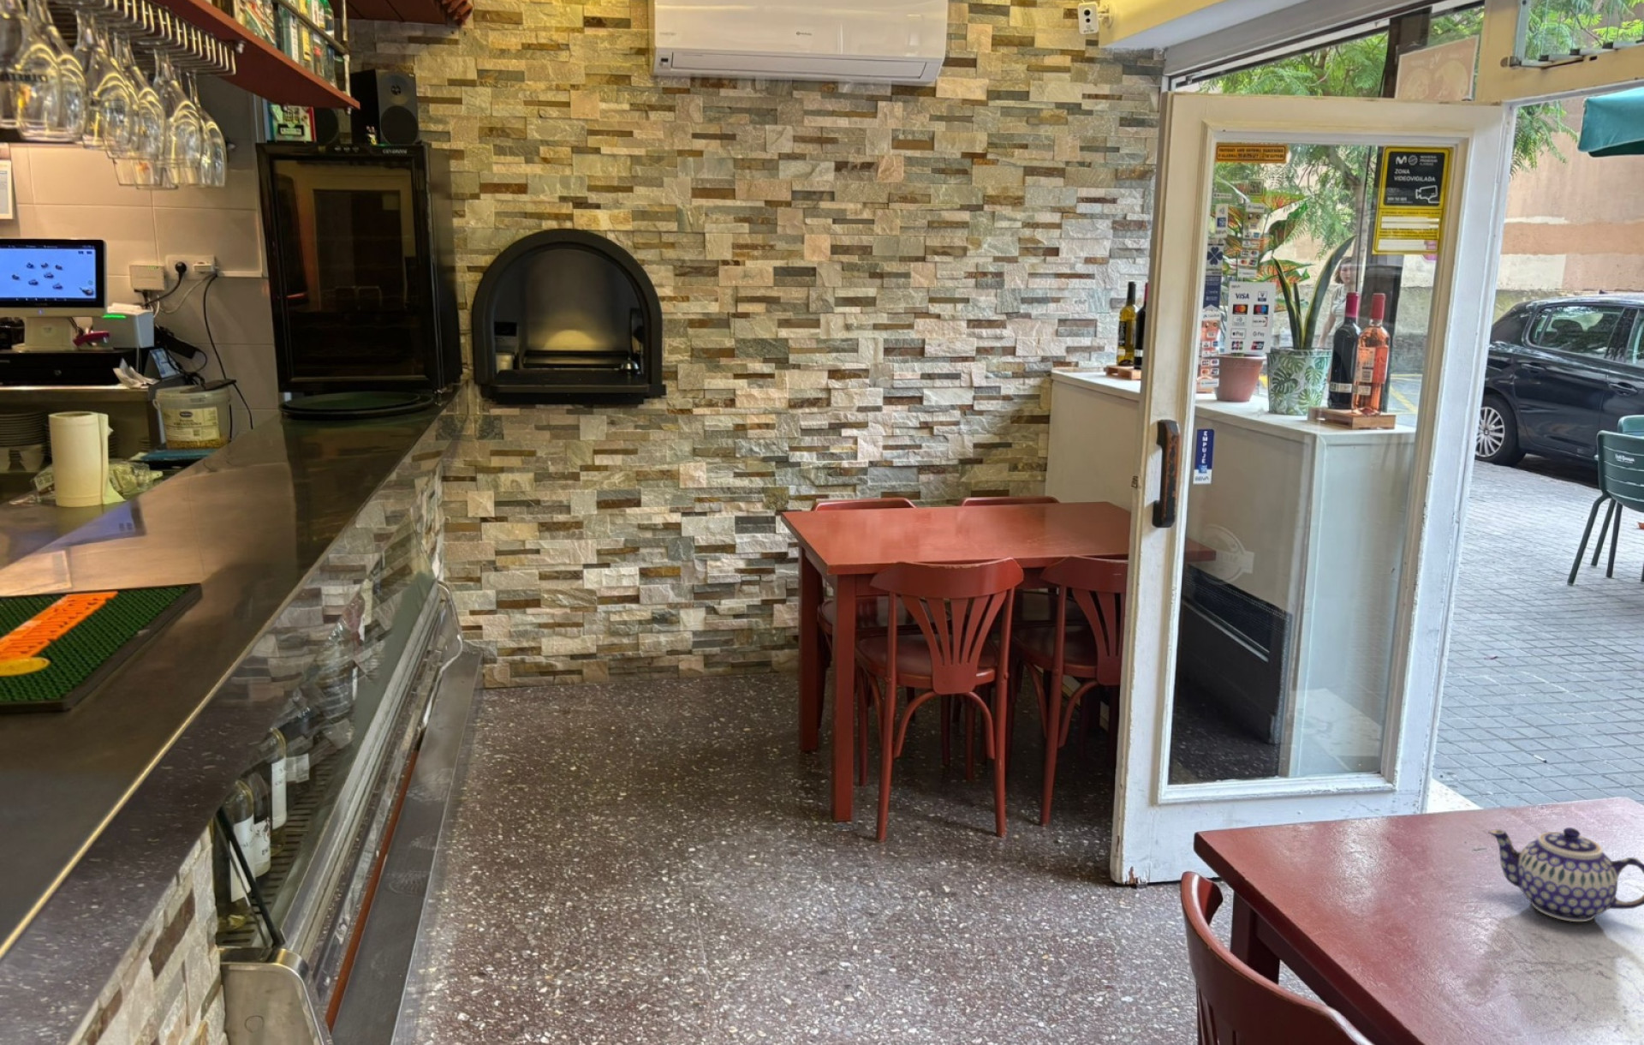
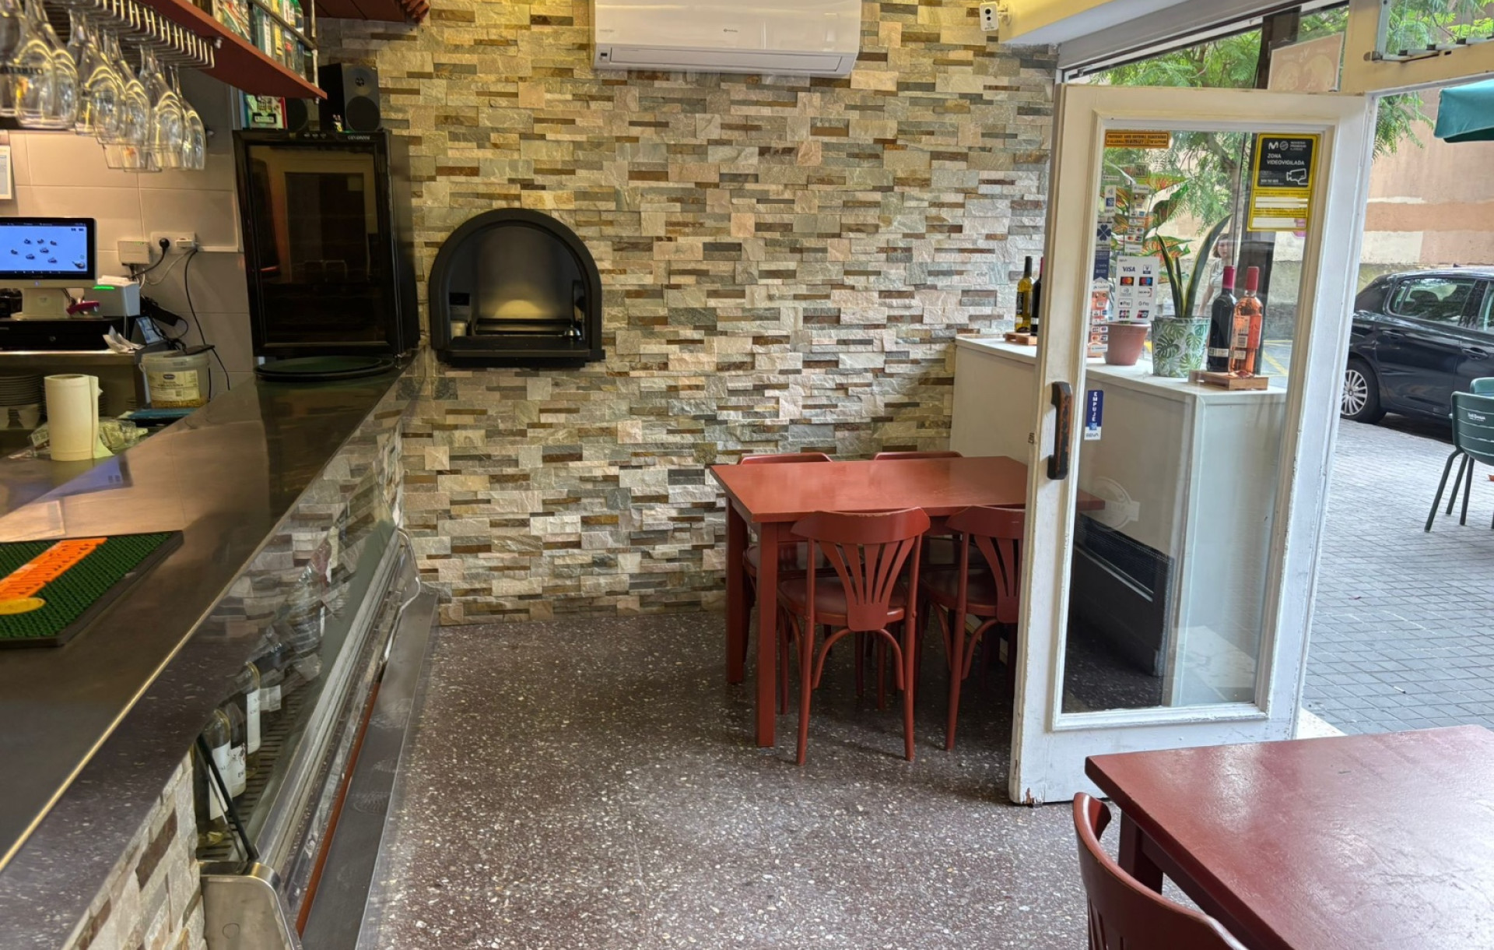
- teapot [1487,827,1644,923]
